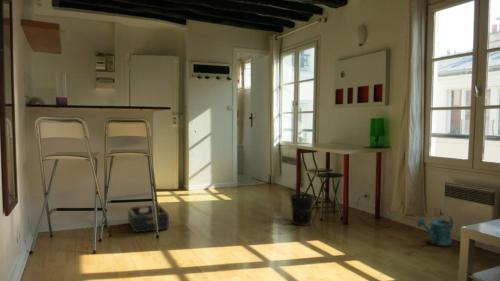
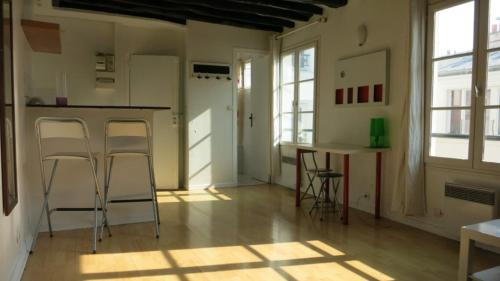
- wastebasket [289,193,315,227]
- watering can [416,214,454,247]
- basket [127,203,170,234]
